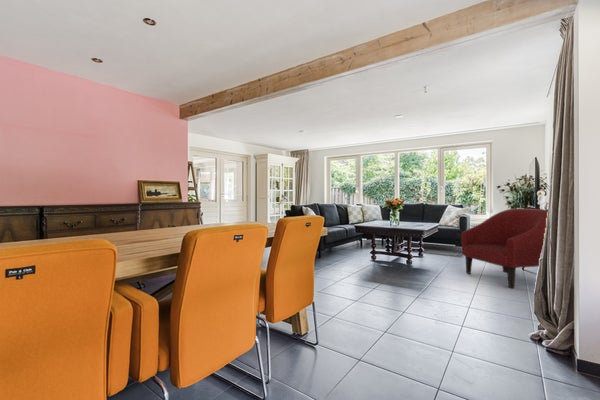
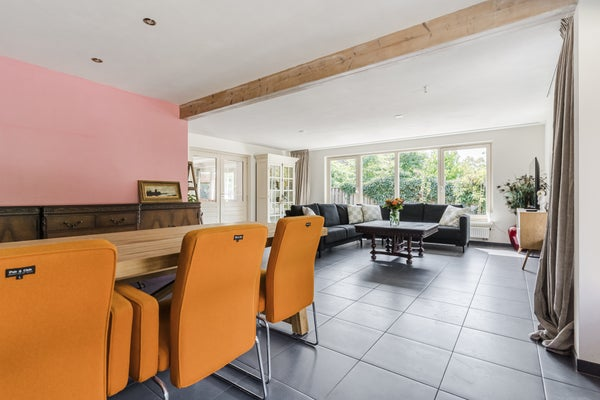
- armchair [460,207,548,289]
